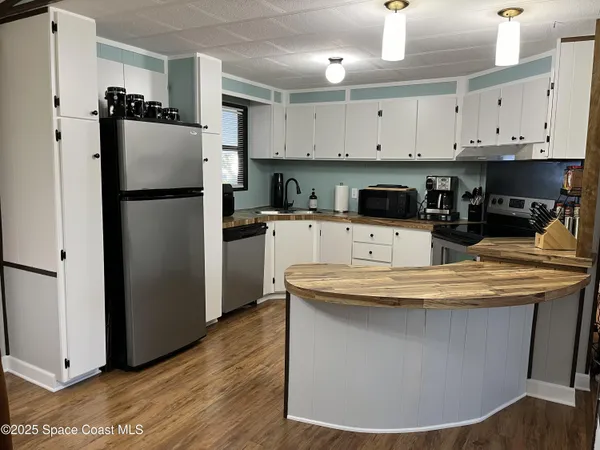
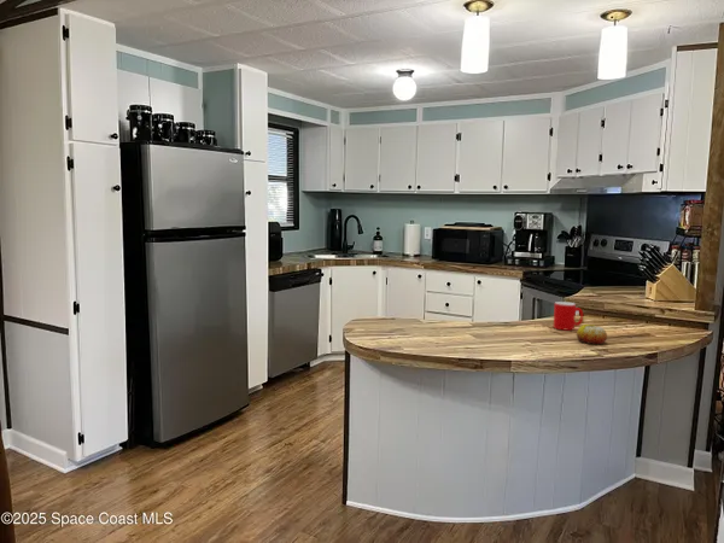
+ fruit [576,323,608,345]
+ cup [553,300,584,332]
